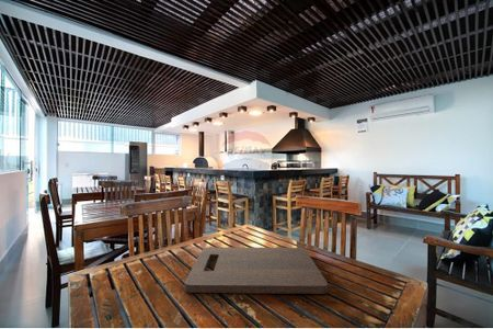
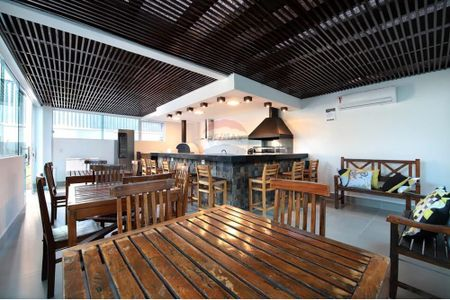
- cutting board [184,246,329,295]
